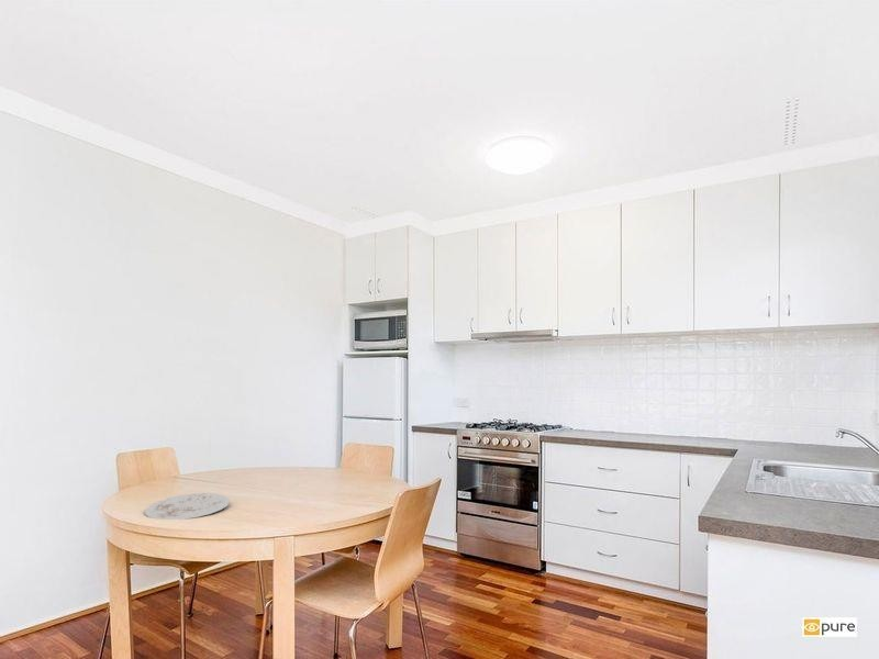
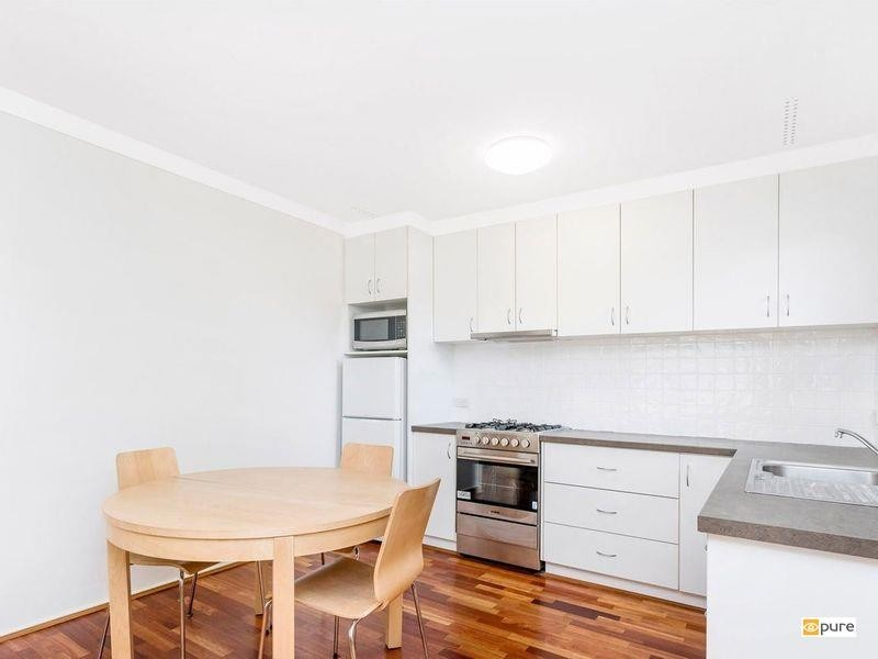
- plate [144,492,231,521]
